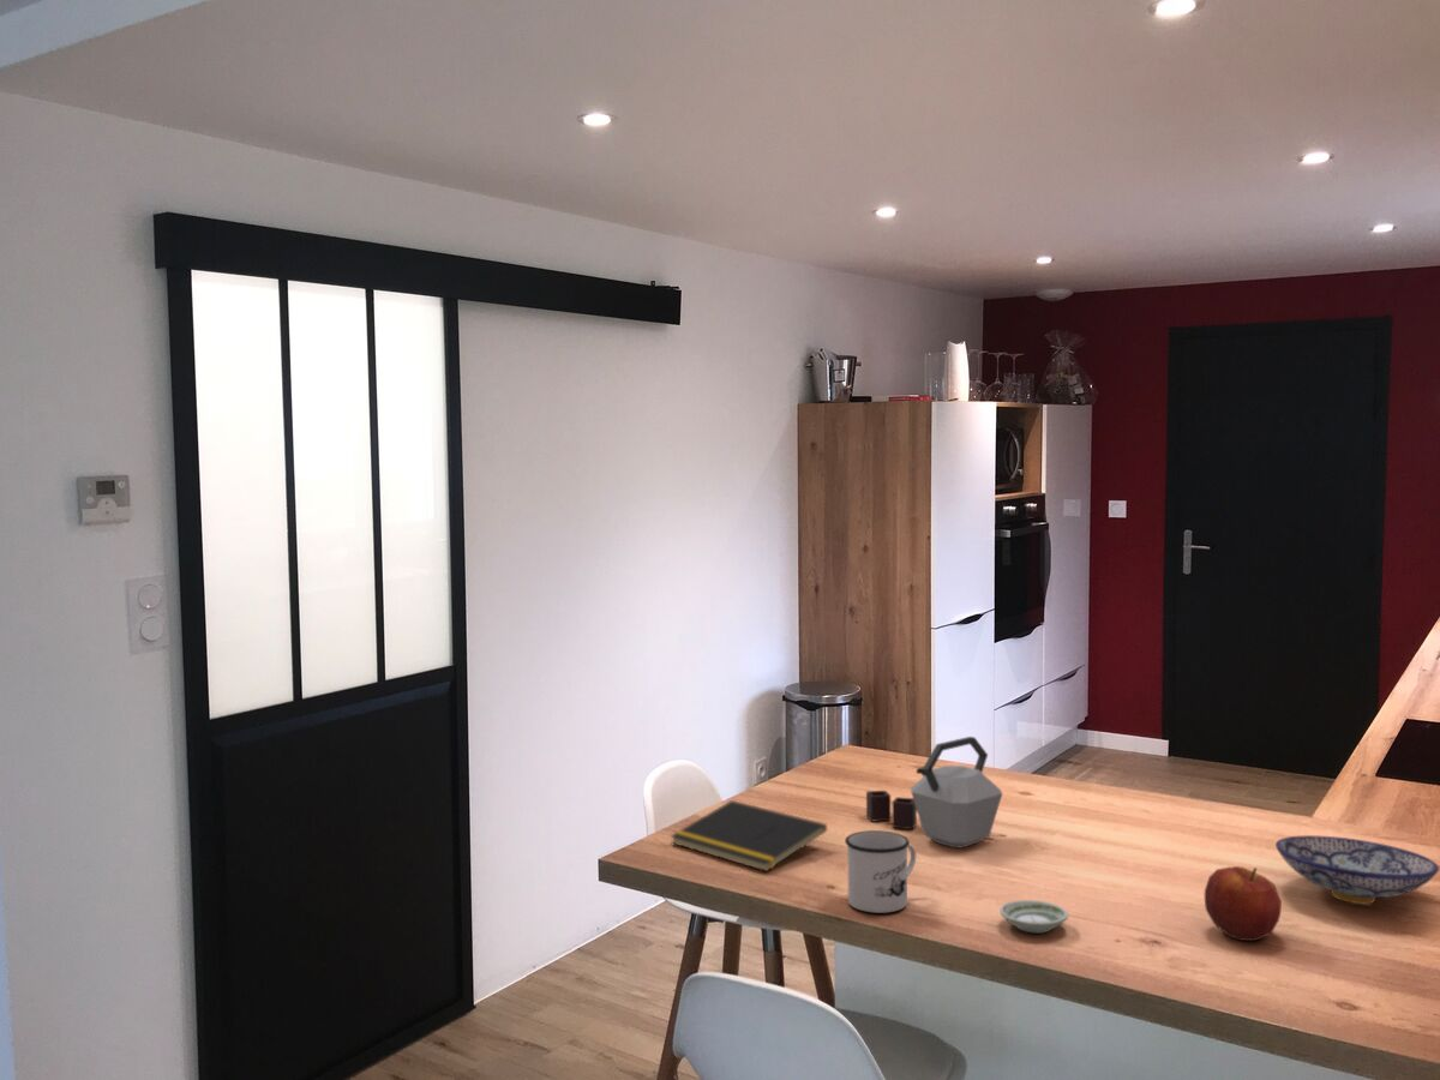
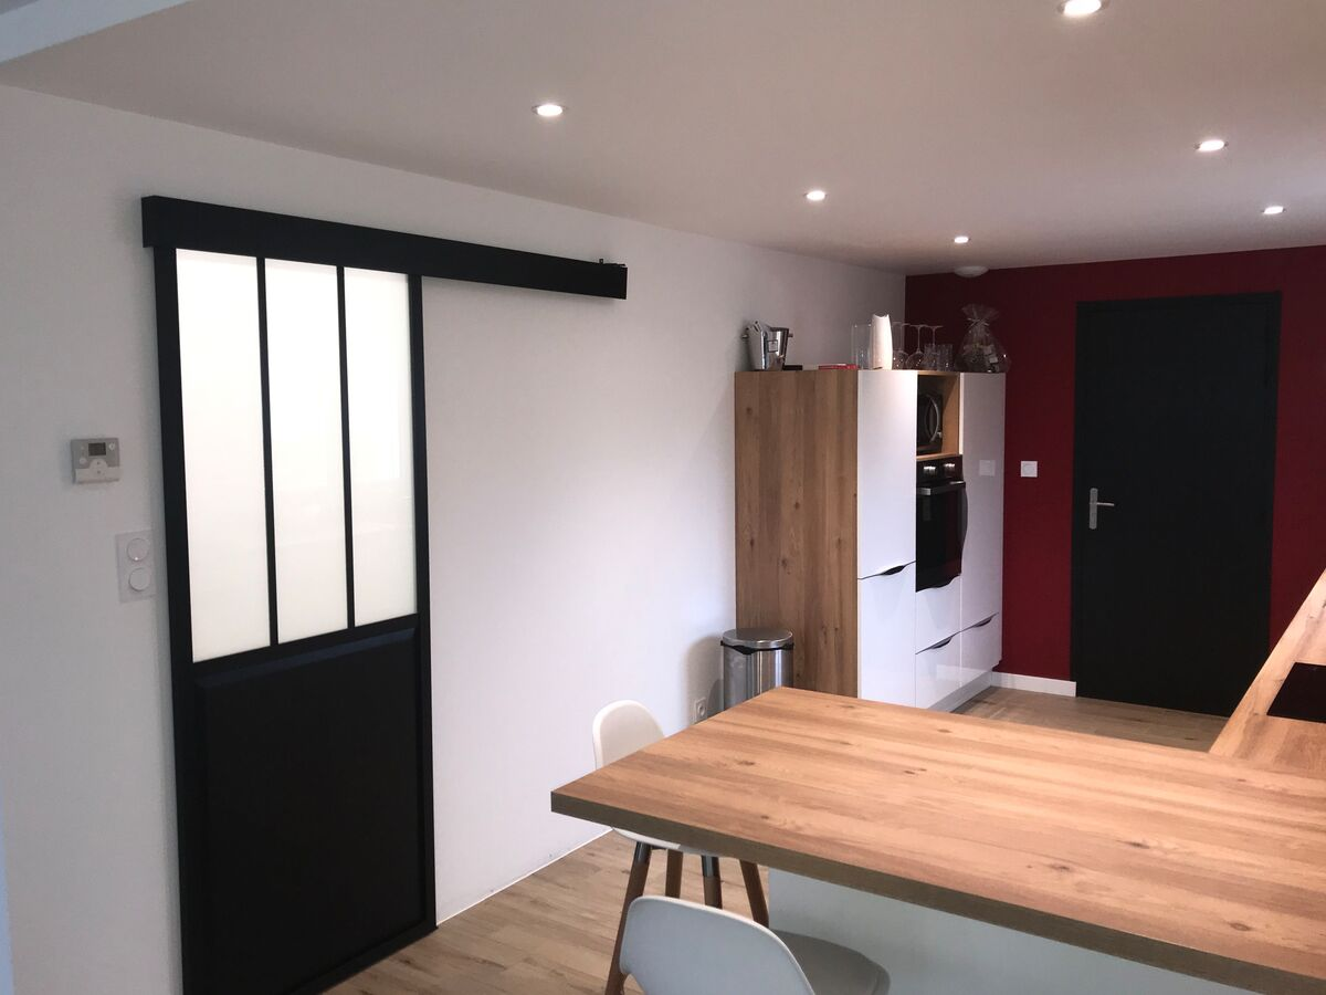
- saucer [998,899,1069,934]
- mug [844,829,917,914]
- apple [1204,865,1283,942]
- bowl [1274,834,1440,905]
- notepad [670,799,828,872]
- kettle [865,736,1003,848]
